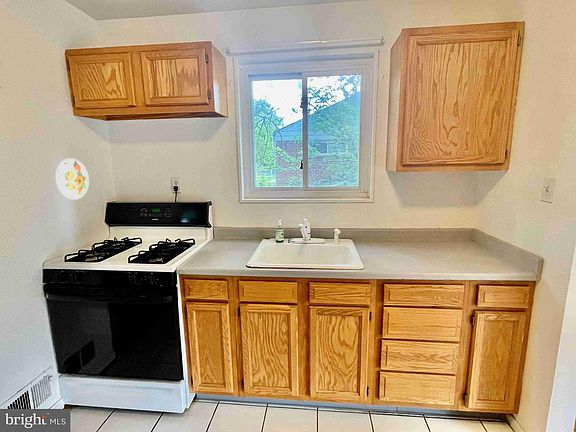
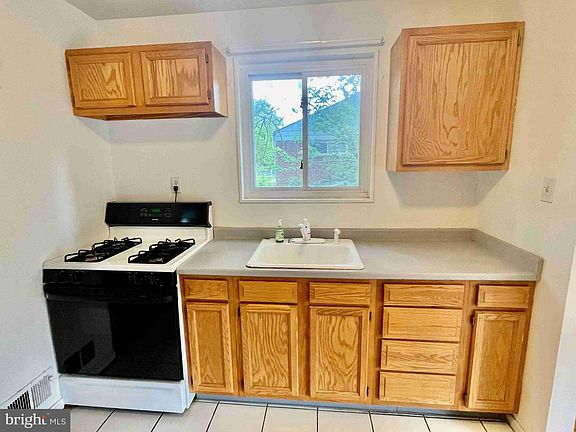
- decorative plate [55,157,90,201]
